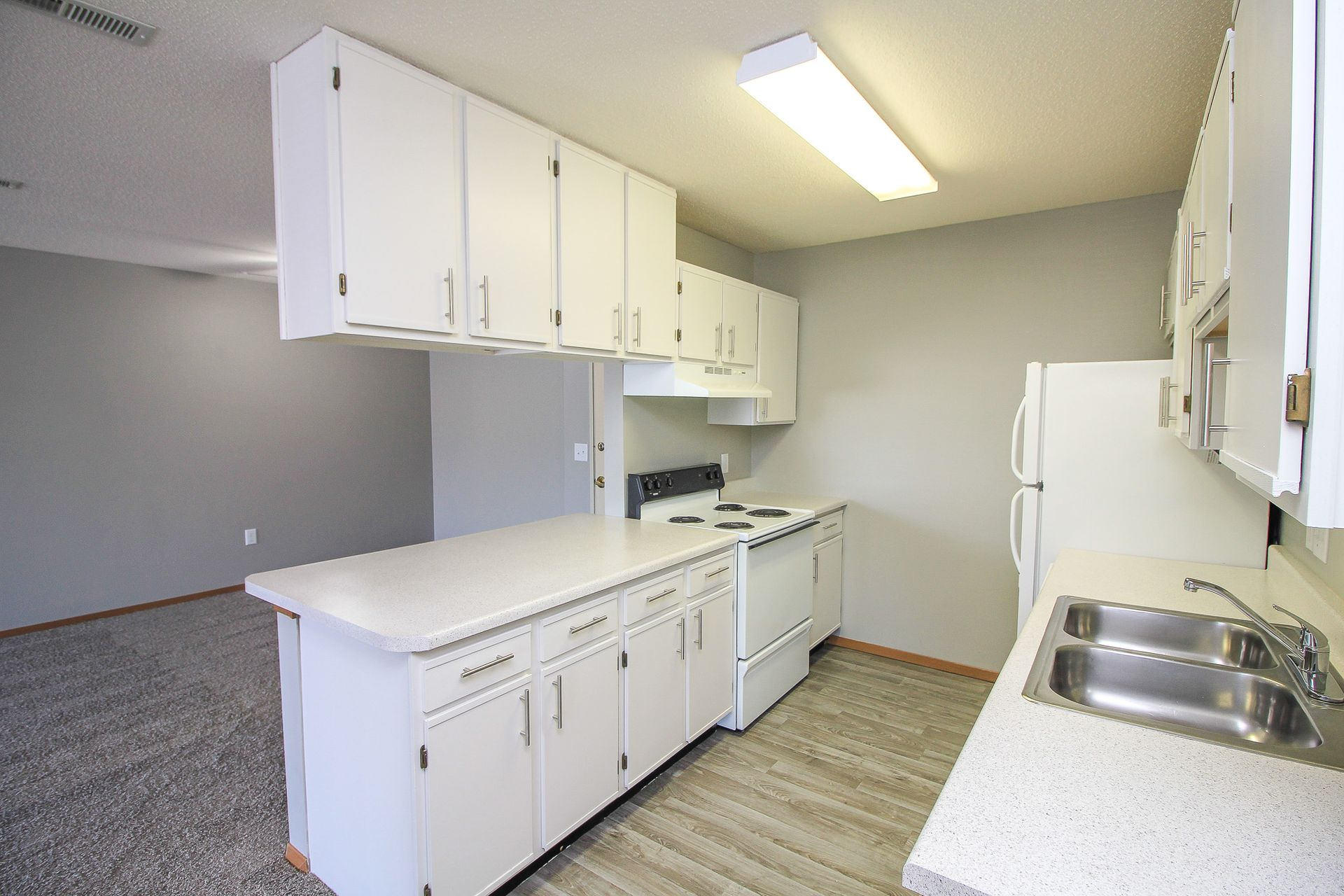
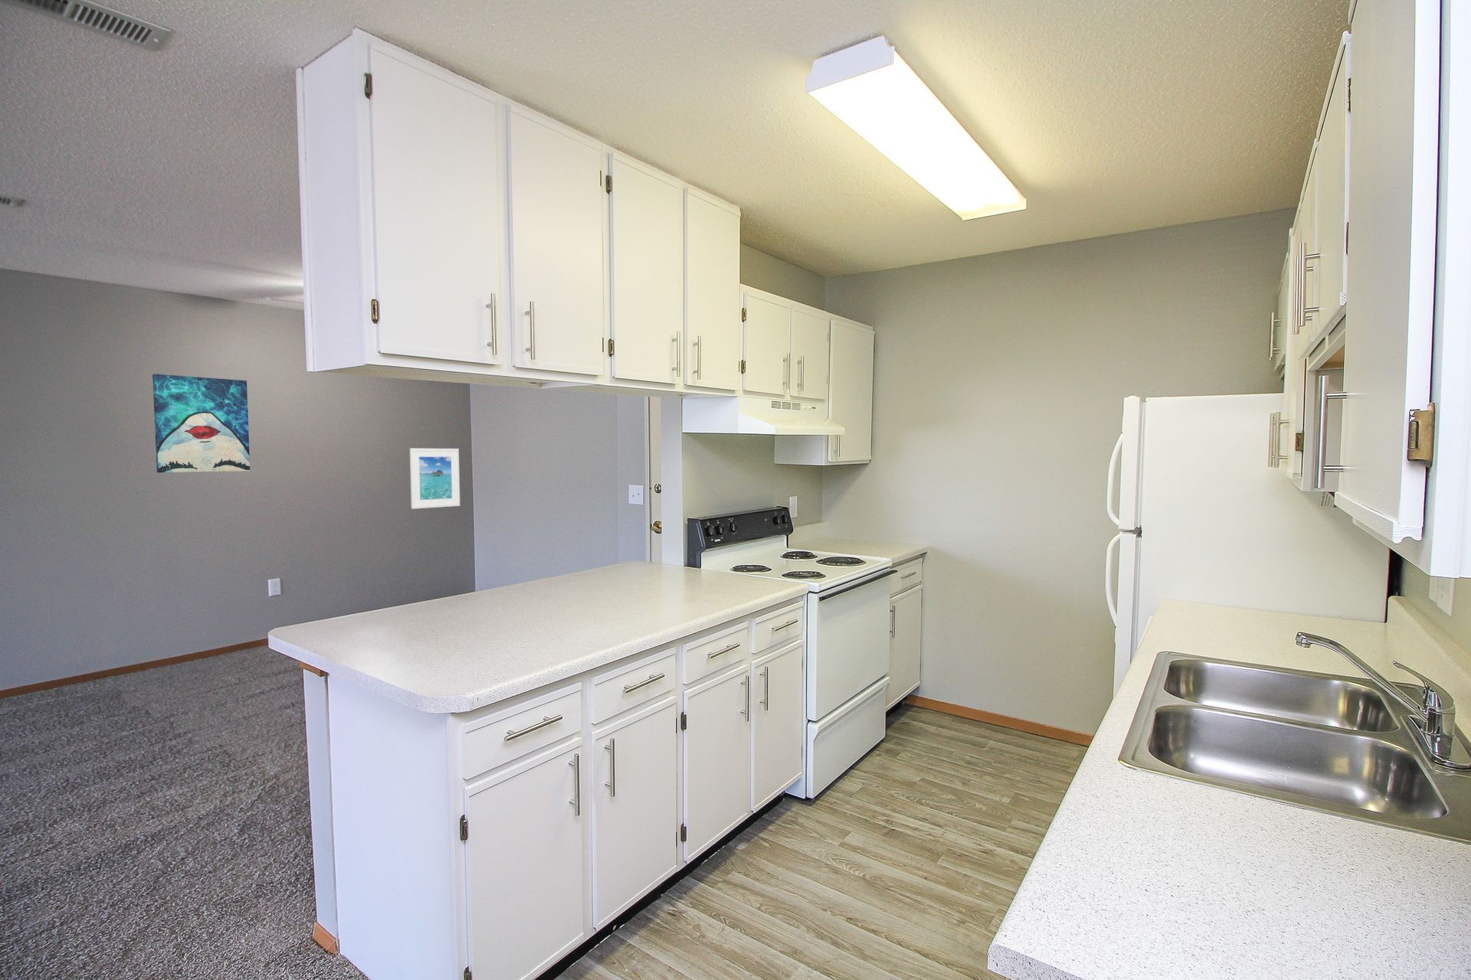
+ wall art [152,373,251,474]
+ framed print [409,447,461,510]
